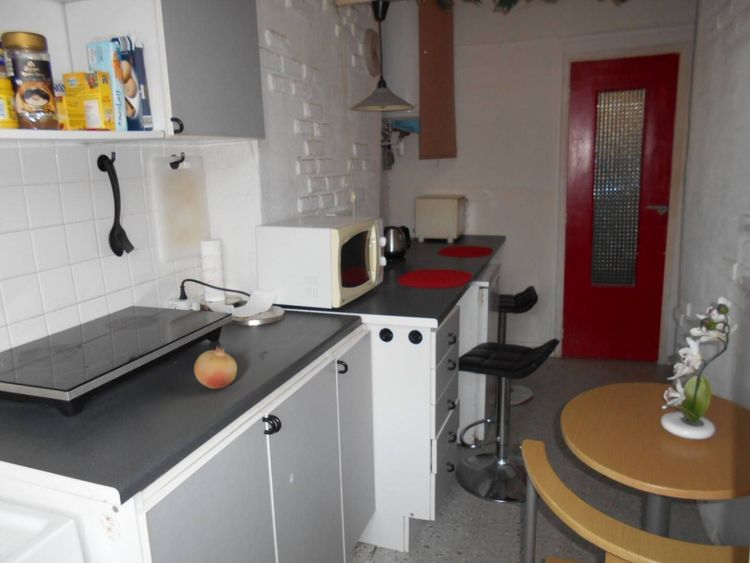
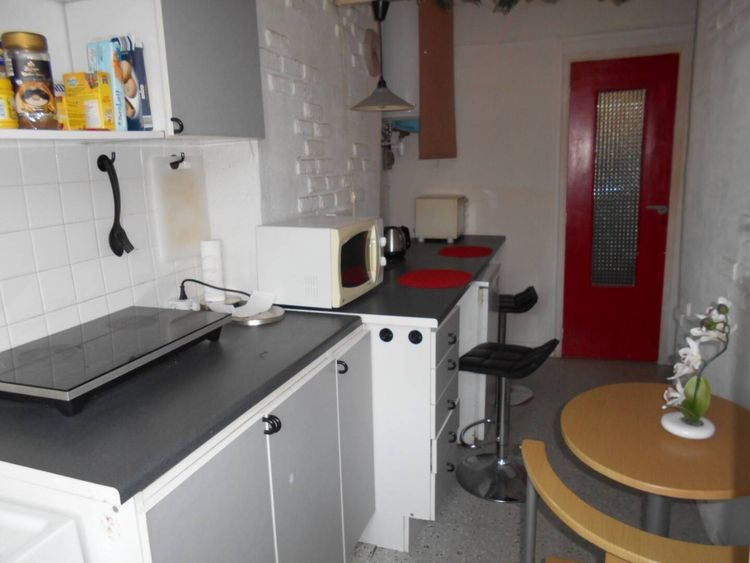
- fruit [193,345,238,390]
